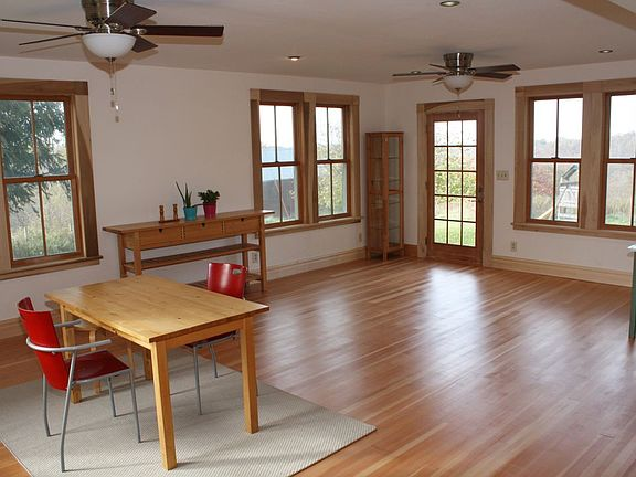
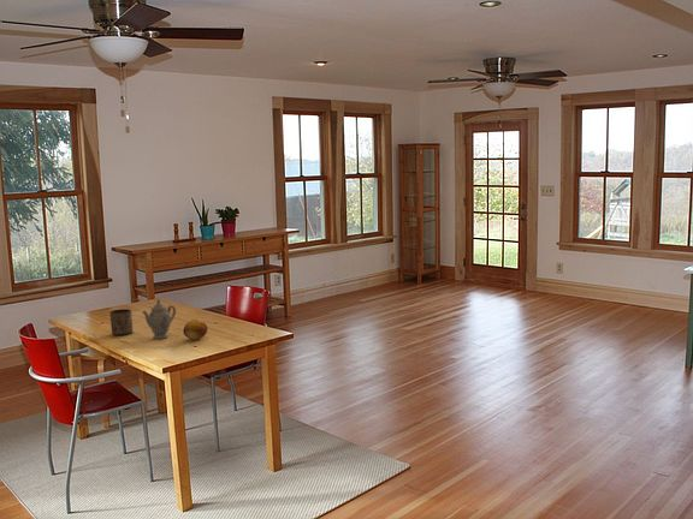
+ chinaware [141,298,177,340]
+ fruit [182,318,208,341]
+ cup [108,308,134,336]
